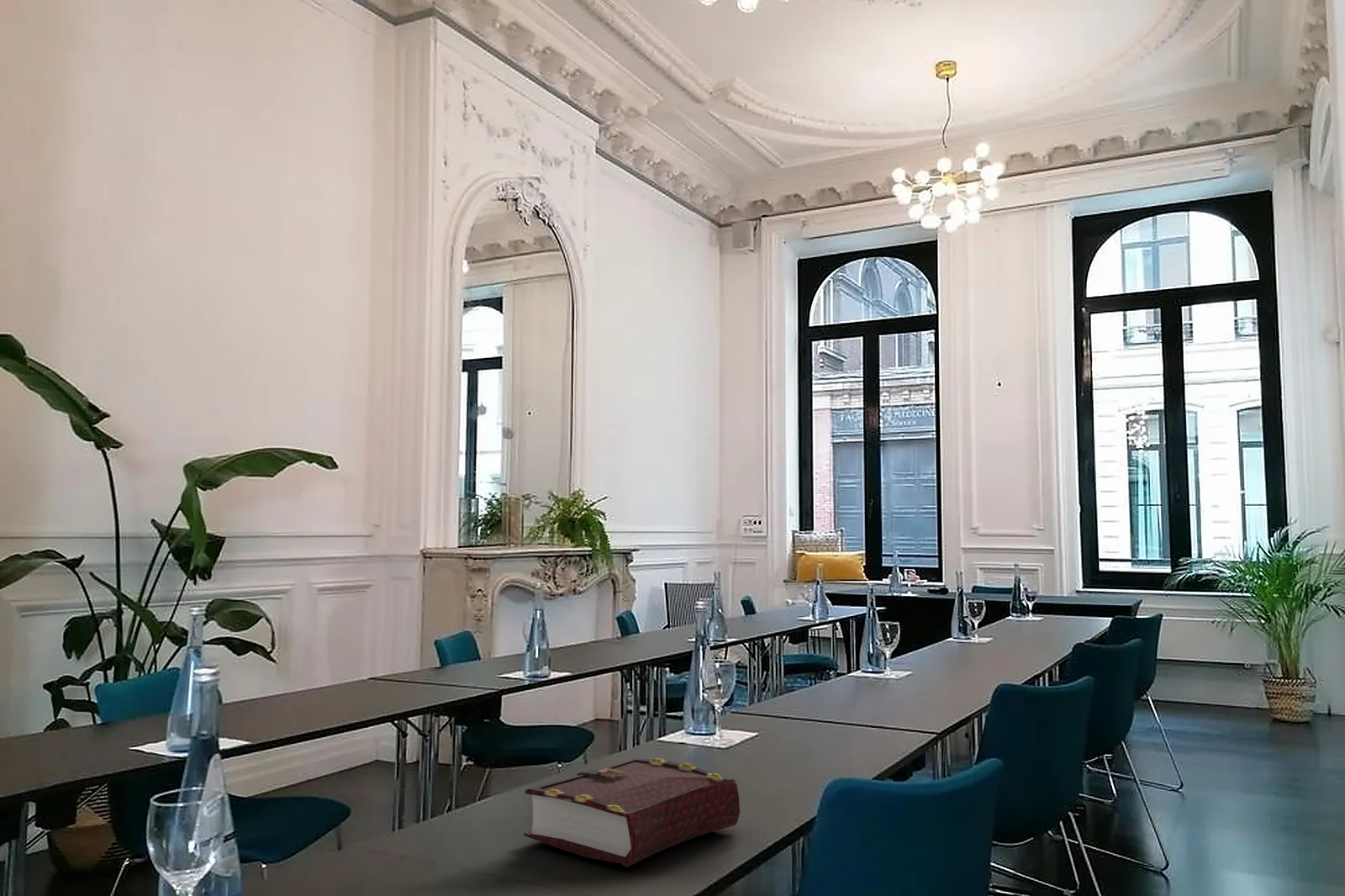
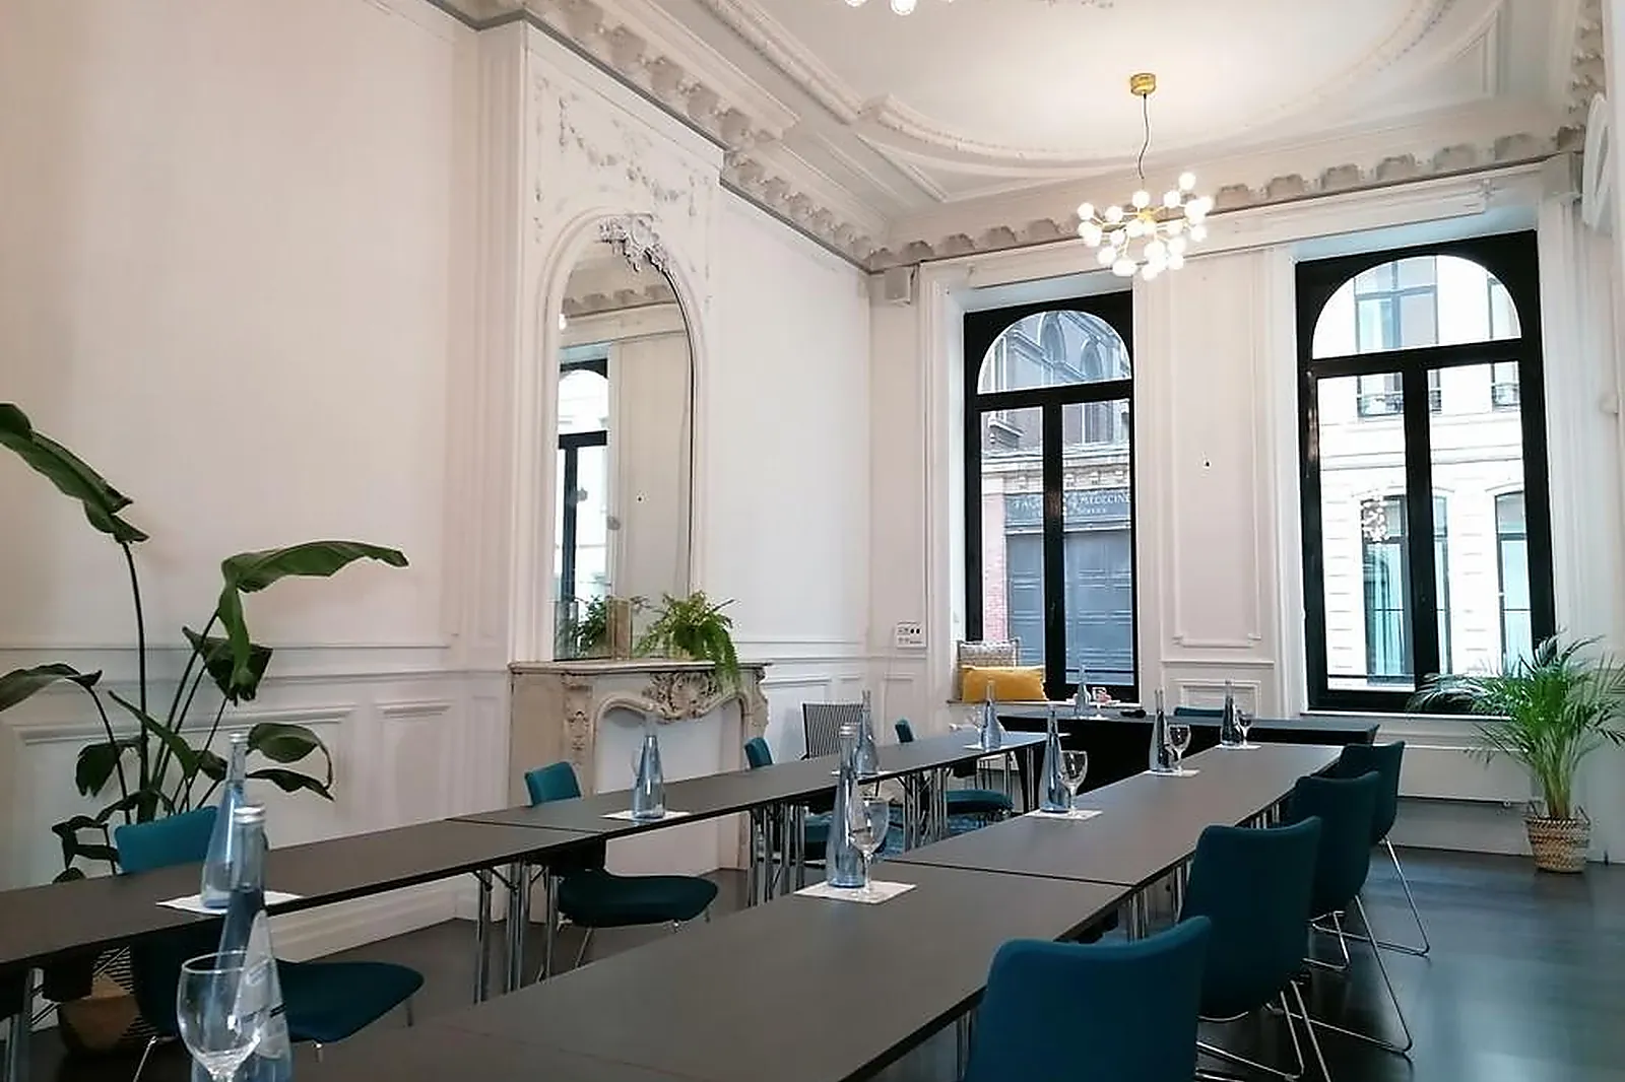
- book [523,757,741,868]
